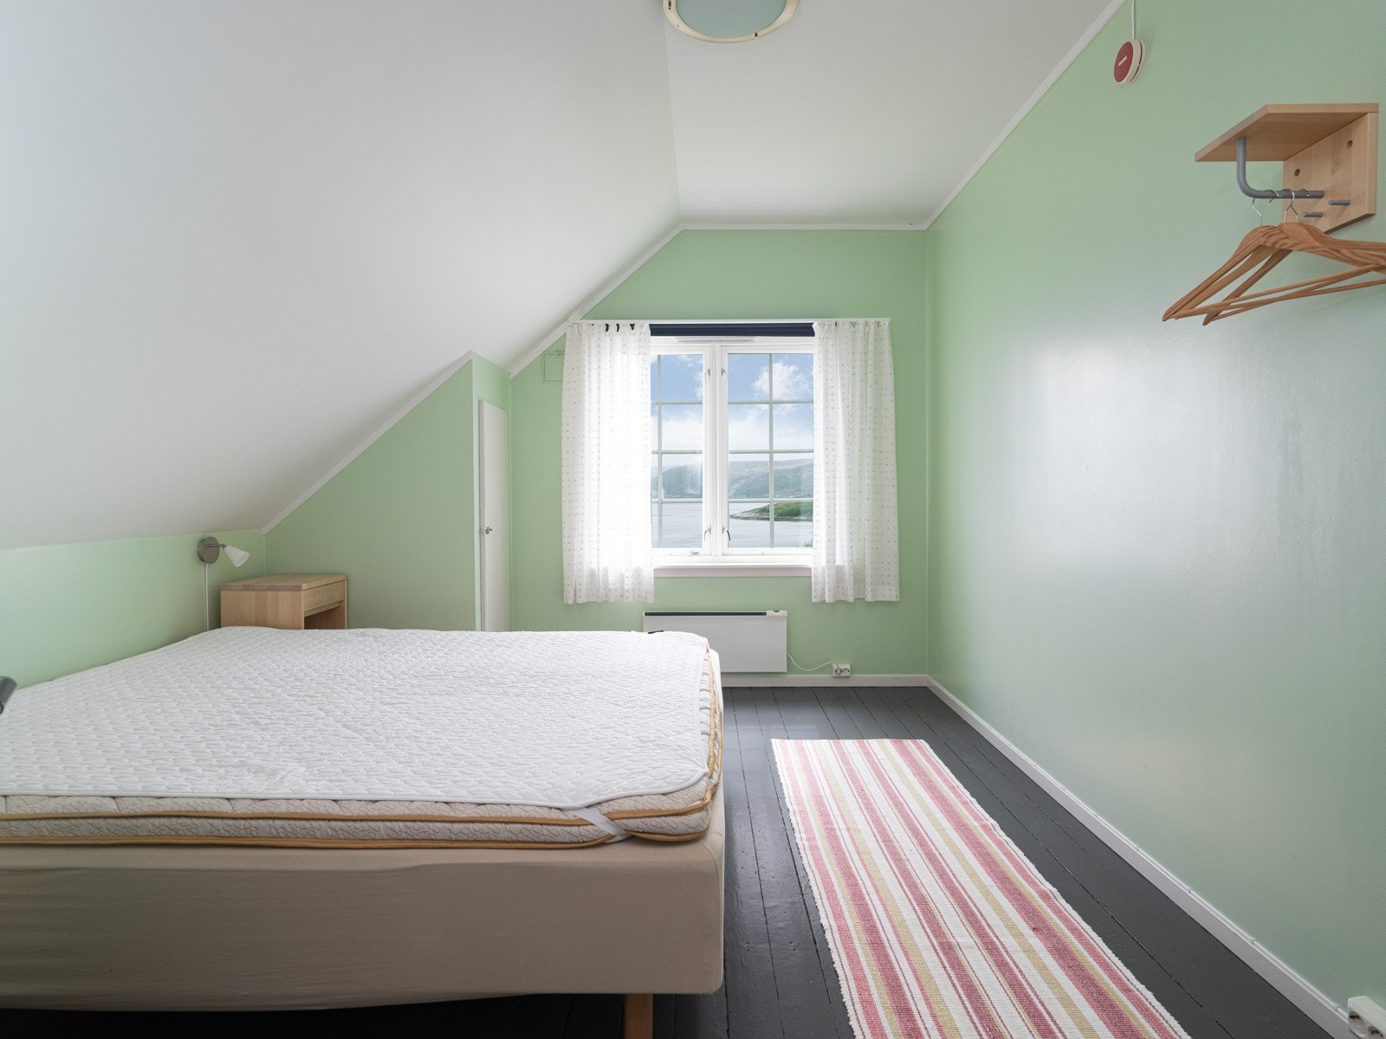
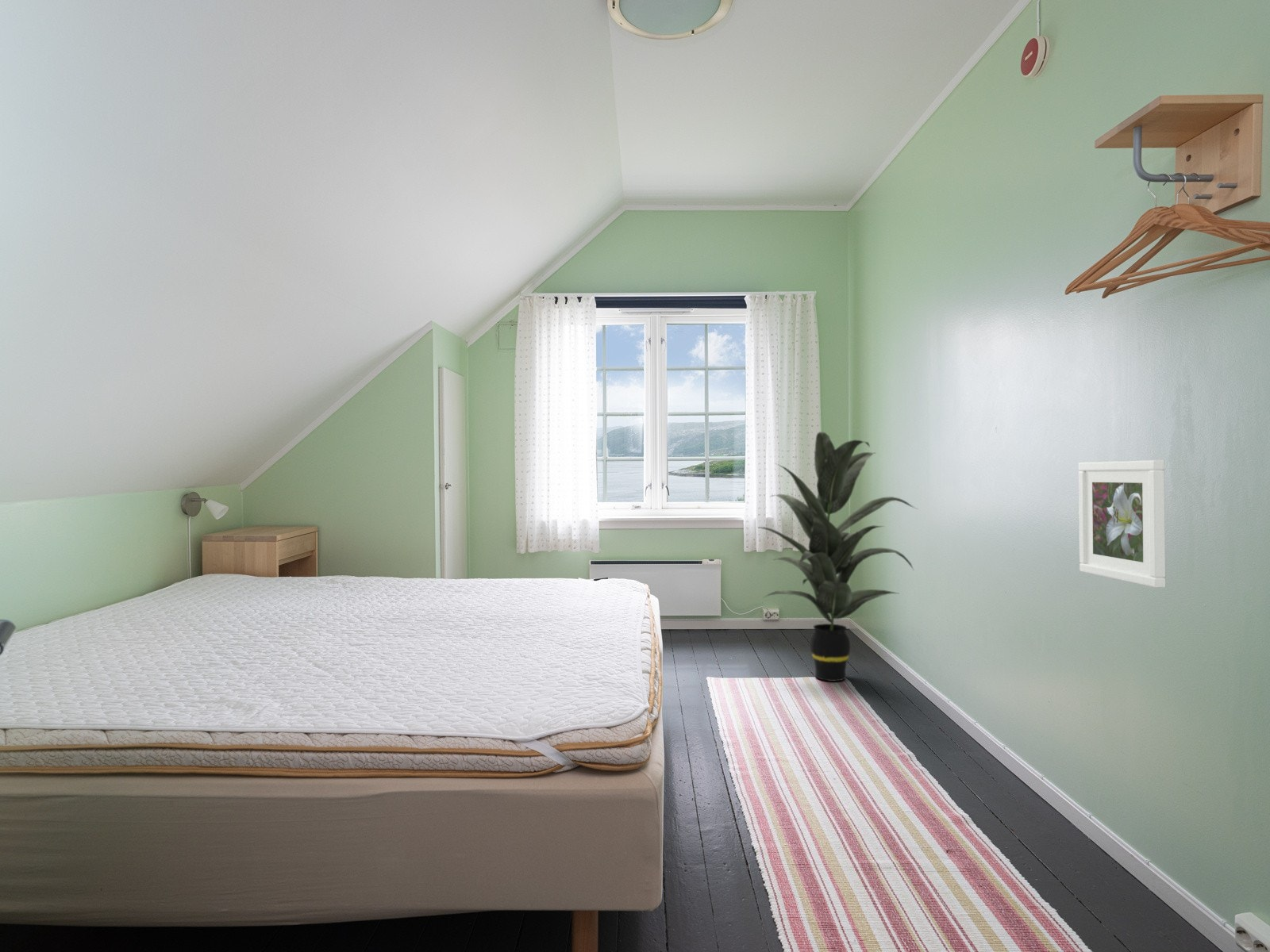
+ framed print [1078,459,1166,589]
+ indoor plant [756,431,919,682]
